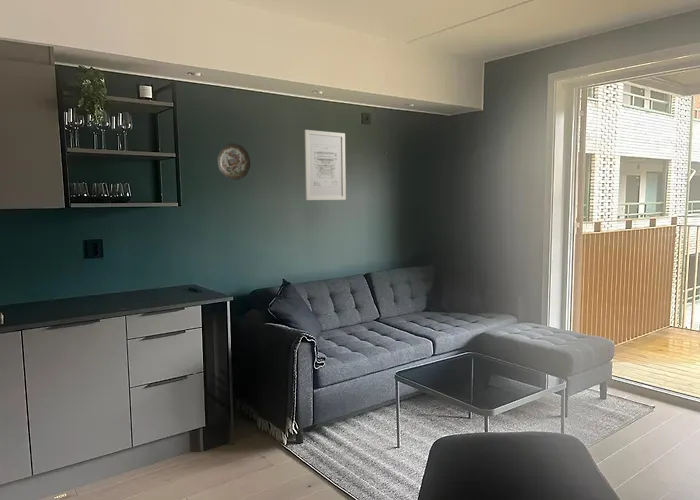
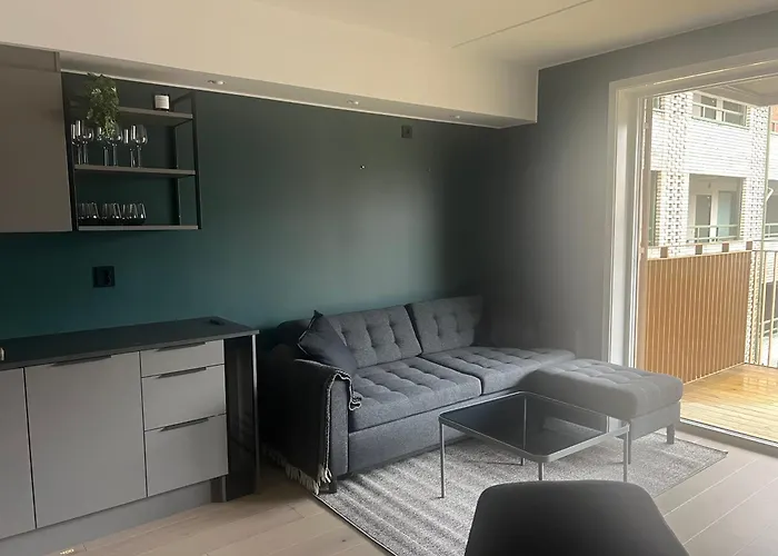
- wall art [304,129,347,201]
- decorative plate [216,142,252,181]
